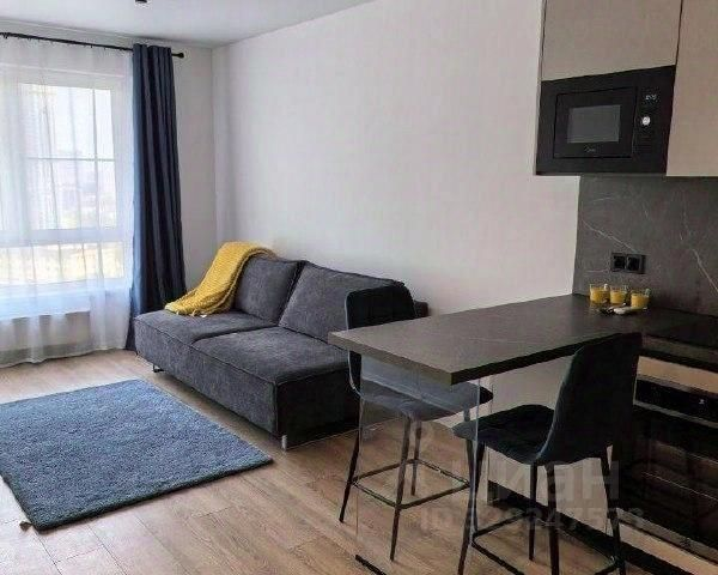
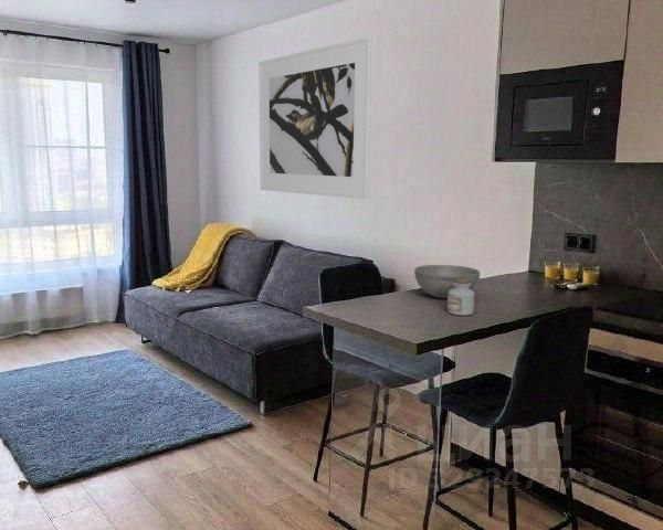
+ jar [446,278,475,317]
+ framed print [257,35,372,200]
+ bowl [413,264,481,299]
